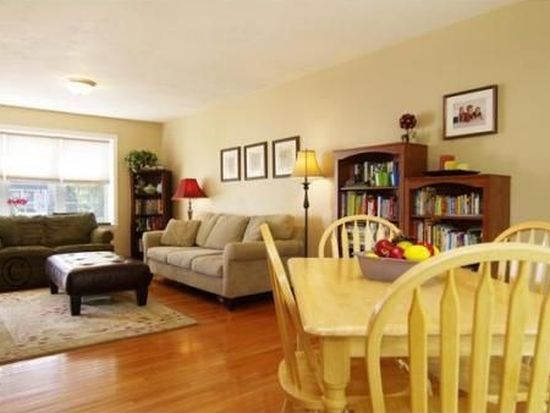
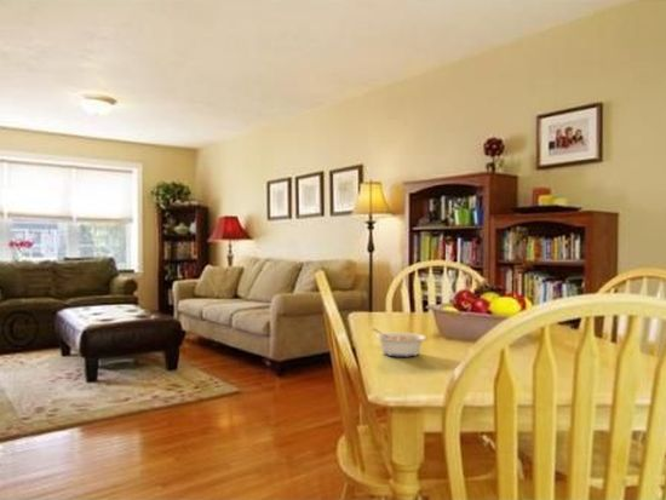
+ legume [372,327,427,358]
